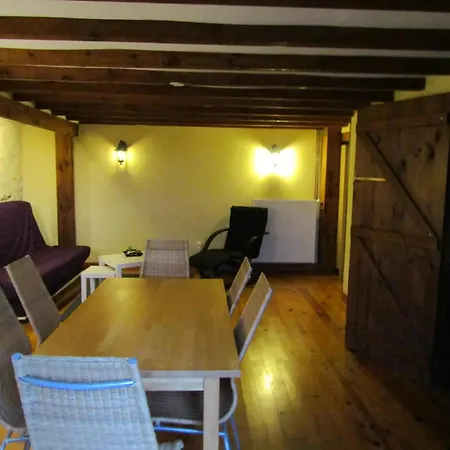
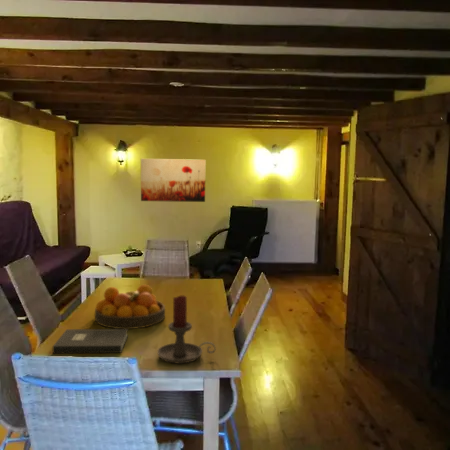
+ candle holder [156,294,217,365]
+ wall art [140,158,207,203]
+ fruit bowl [94,284,166,330]
+ book [52,328,129,354]
